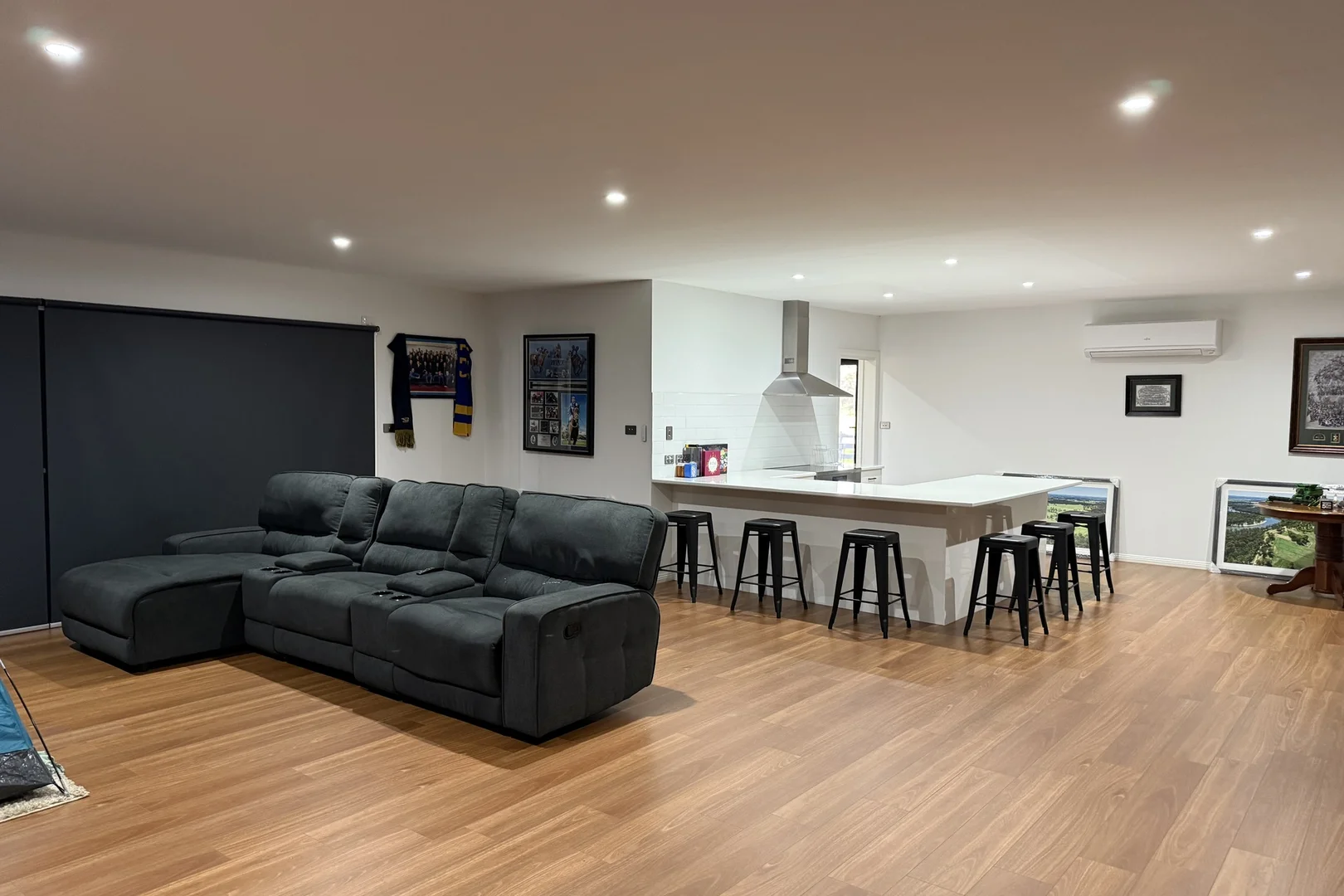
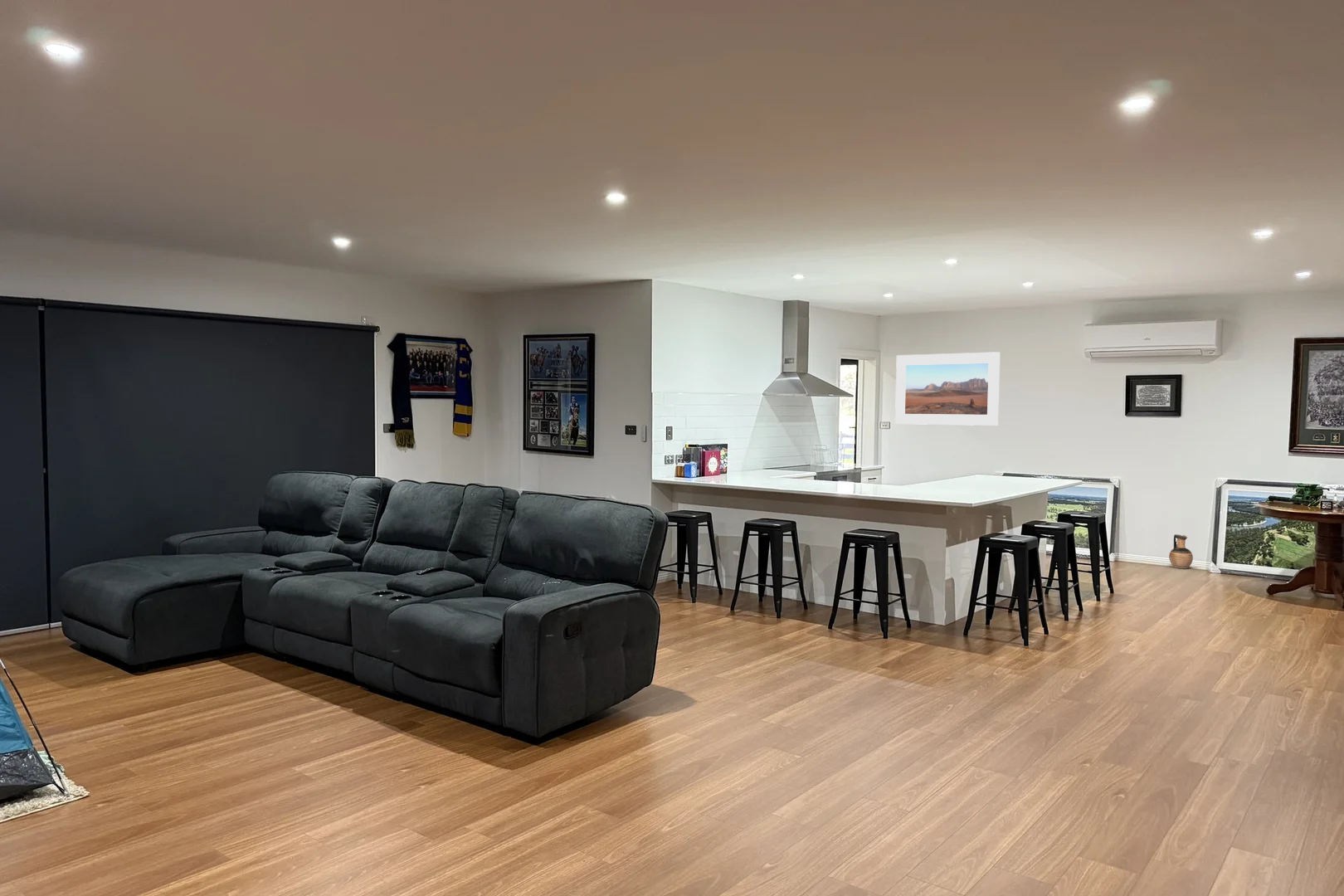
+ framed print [894,351,1001,426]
+ ceramic jug [1168,533,1194,570]
